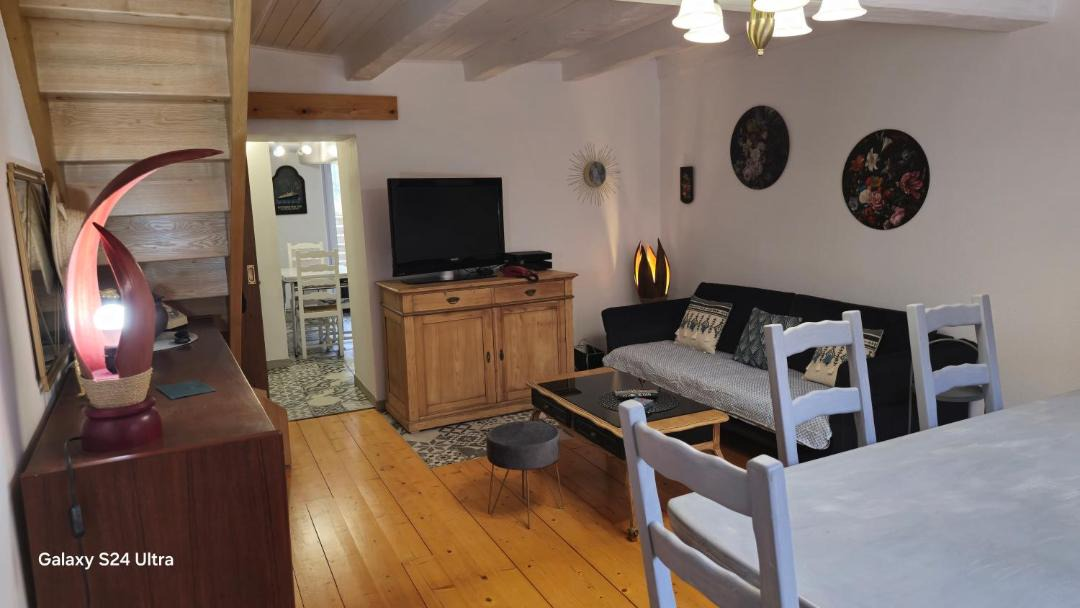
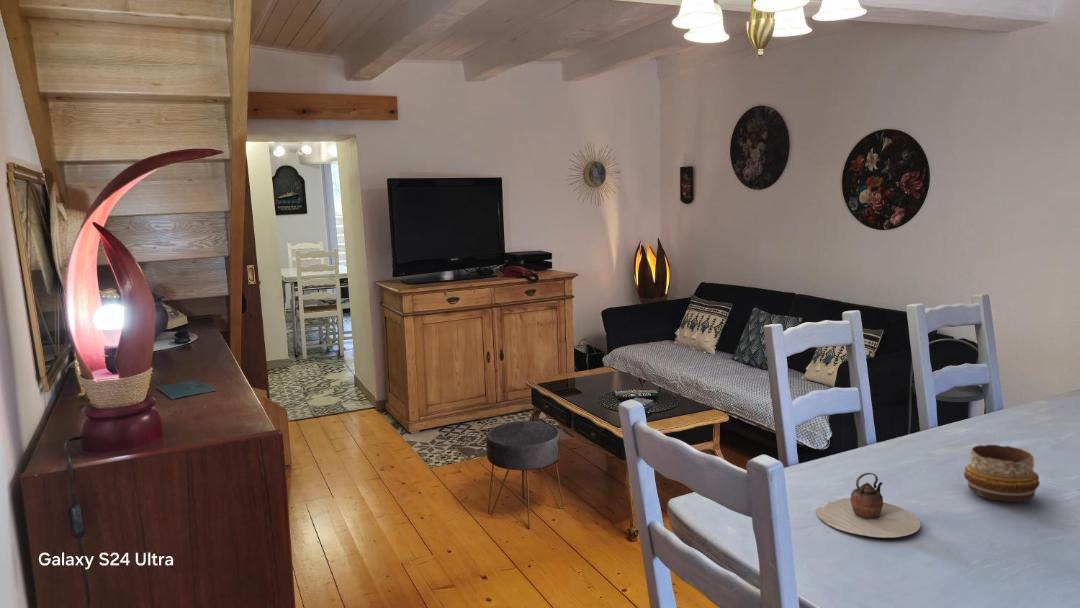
+ decorative bowl [963,444,1041,503]
+ teapot [815,472,922,539]
